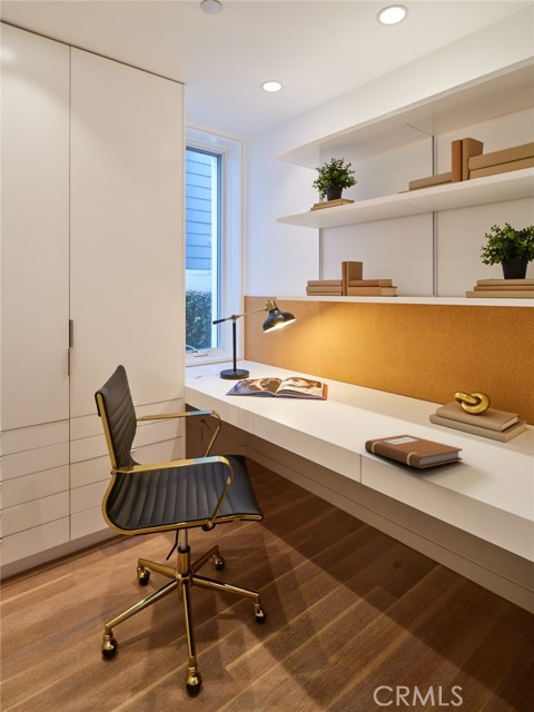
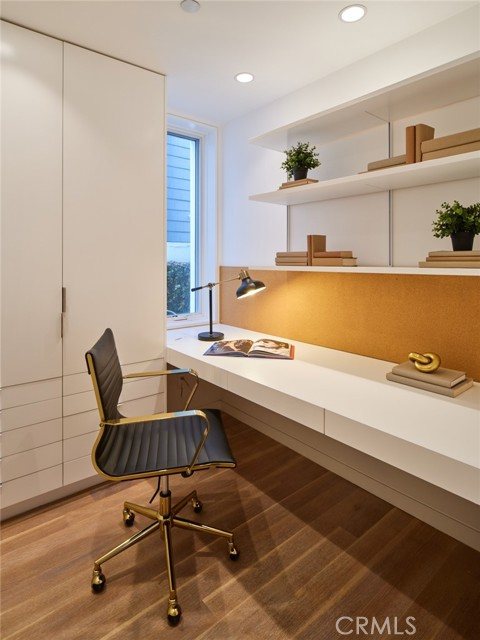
- notebook [364,434,464,469]
